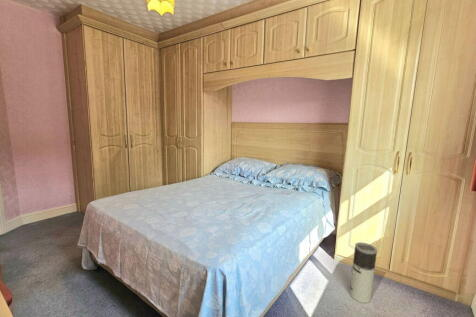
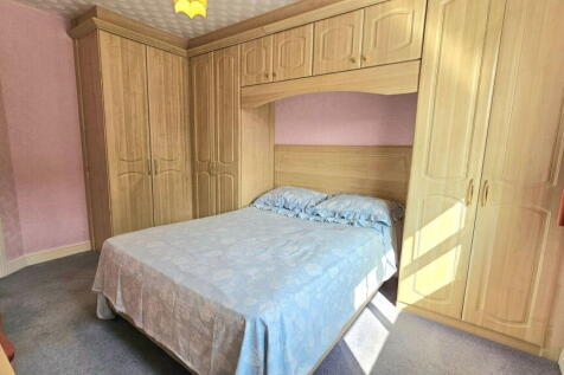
- air purifier [349,241,378,304]
